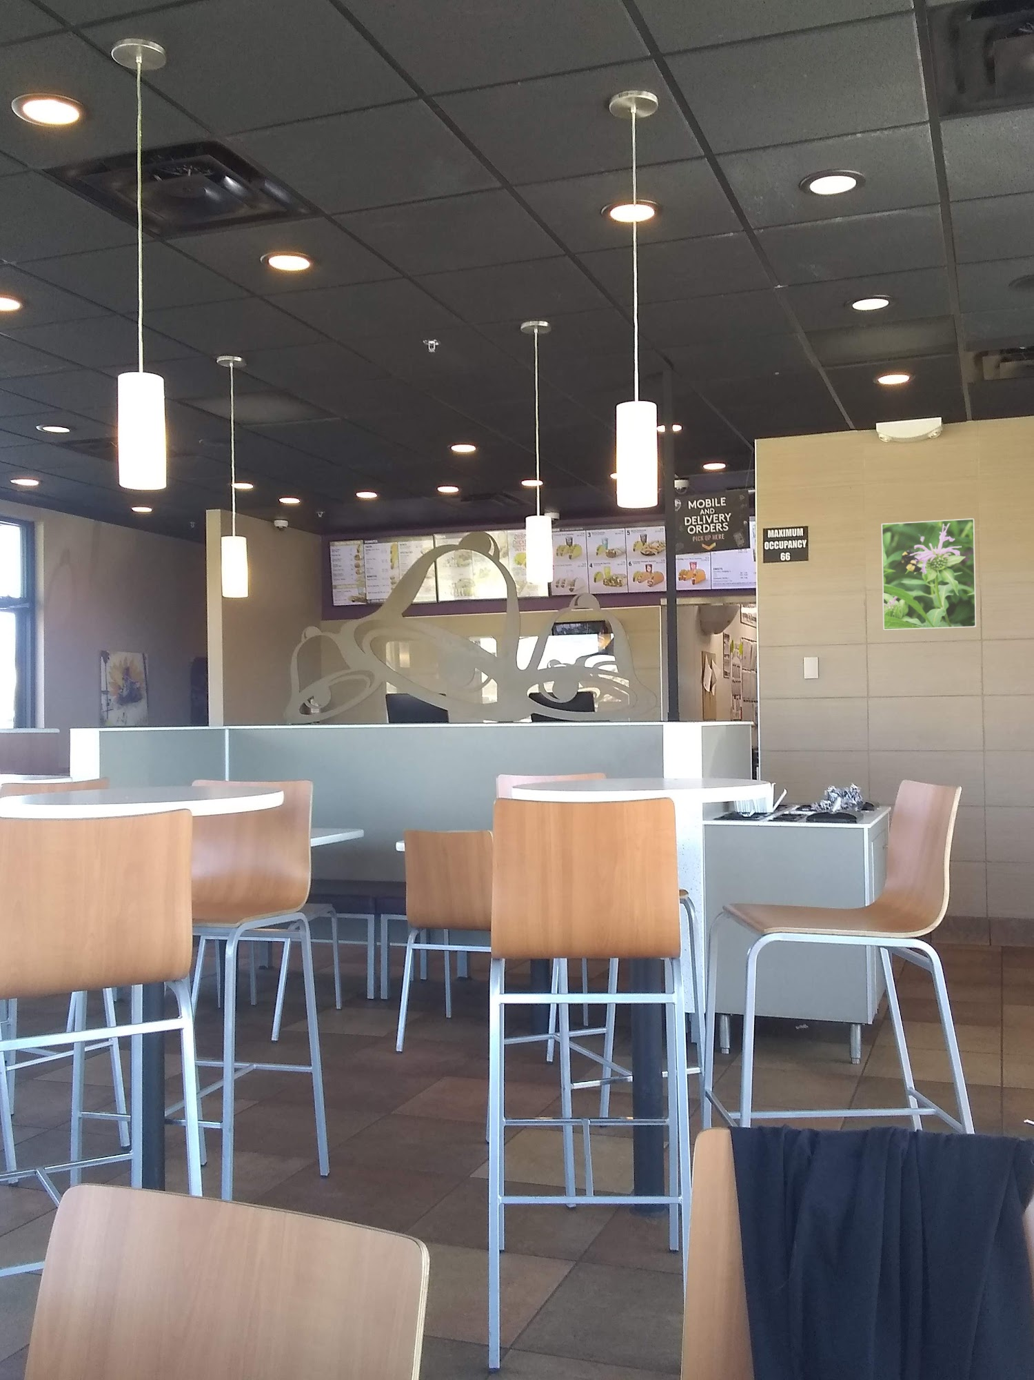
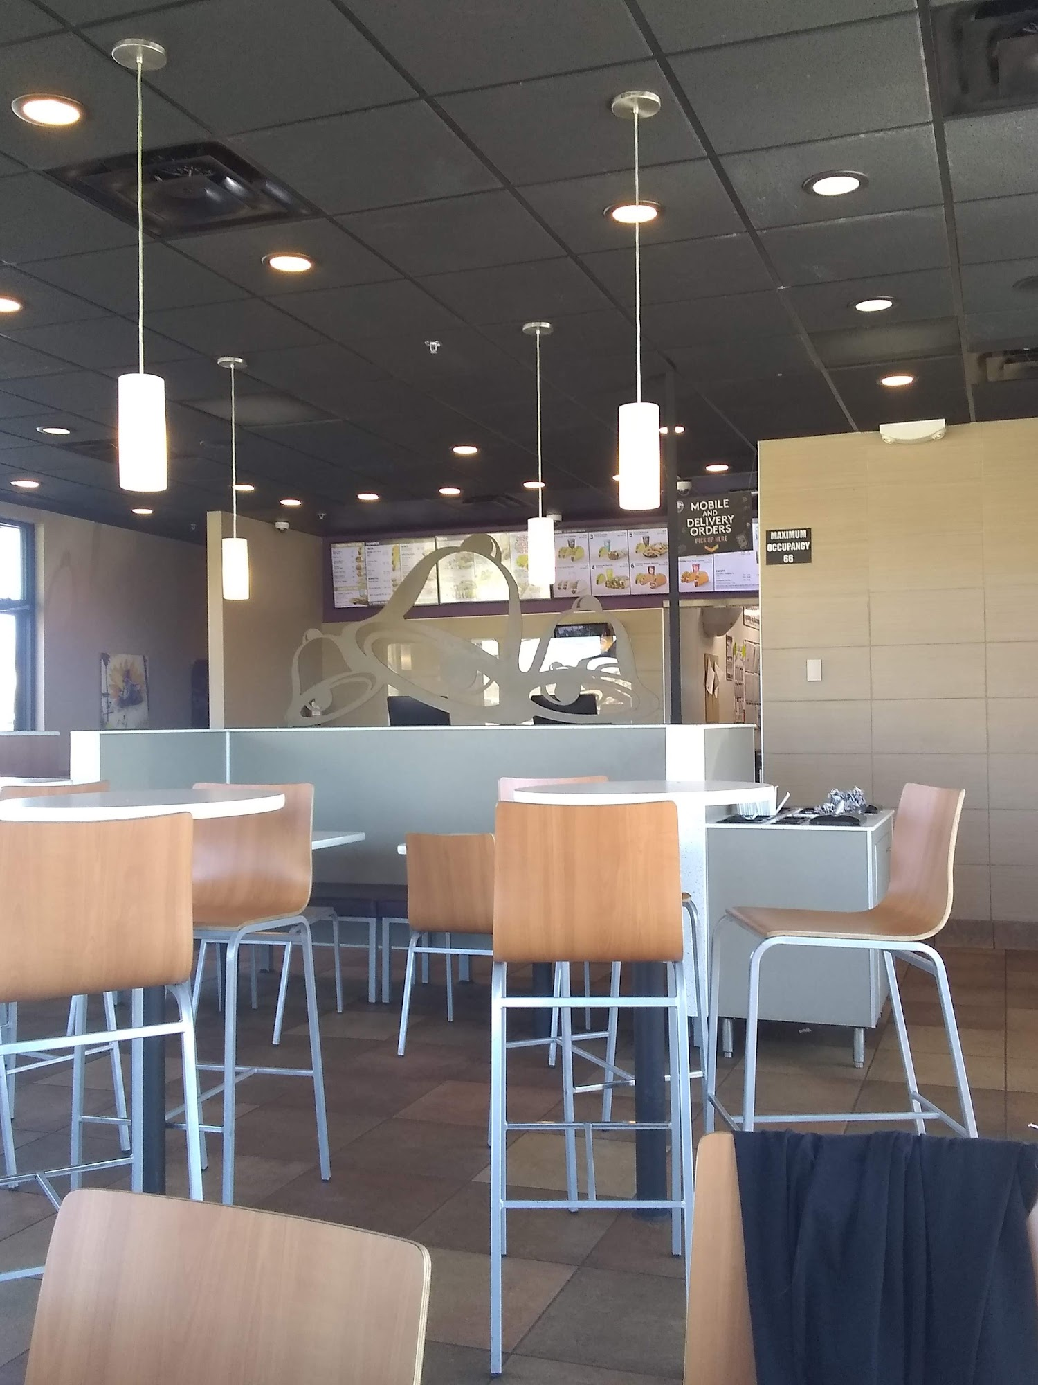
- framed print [881,517,976,630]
